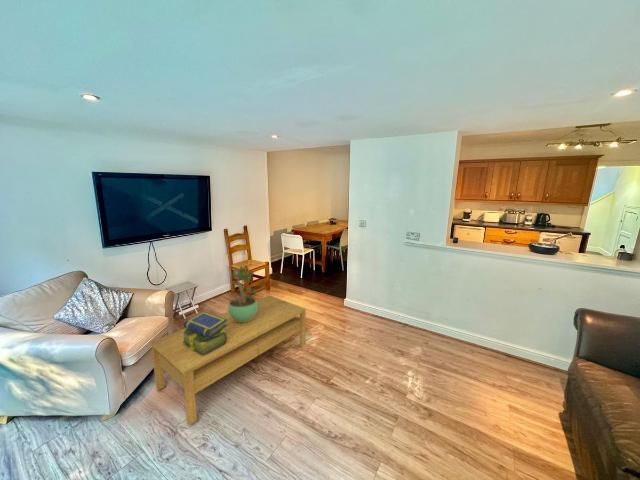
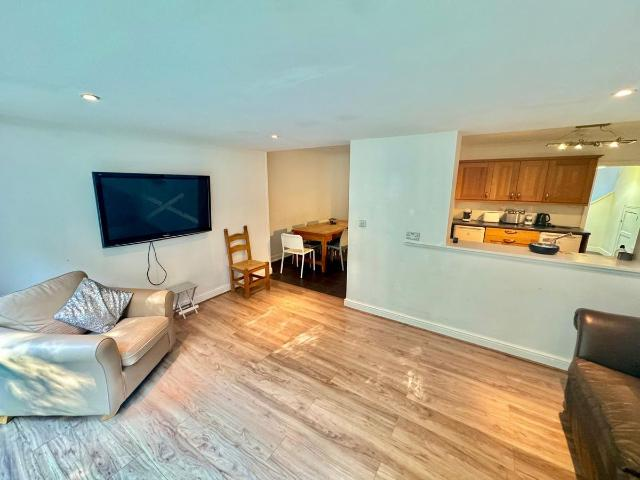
- coffee table [150,294,307,427]
- stack of books [182,310,227,357]
- potted plant [227,264,258,322]
